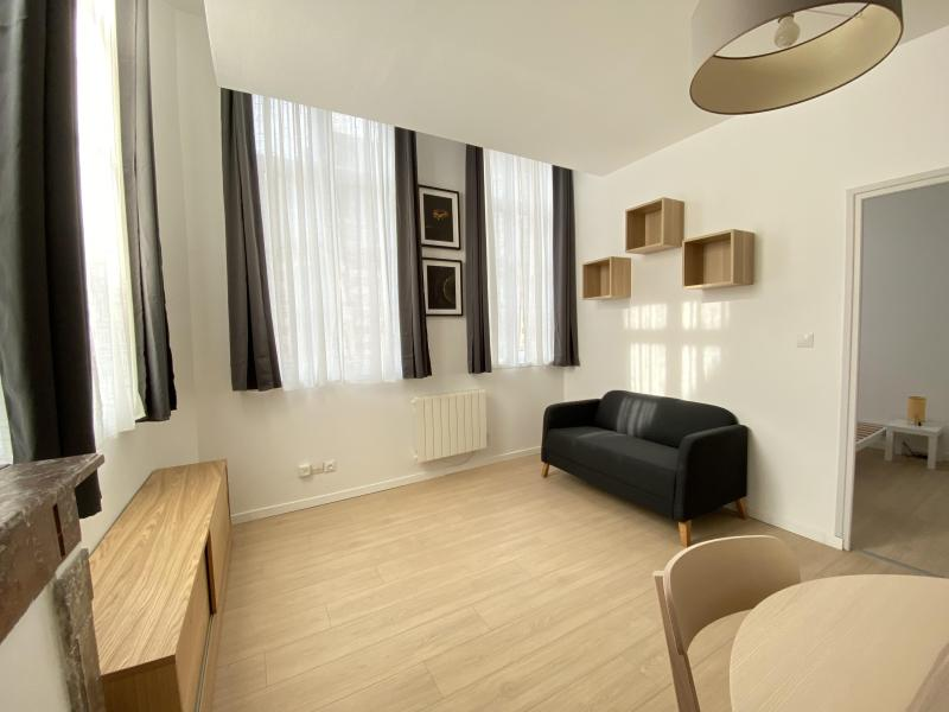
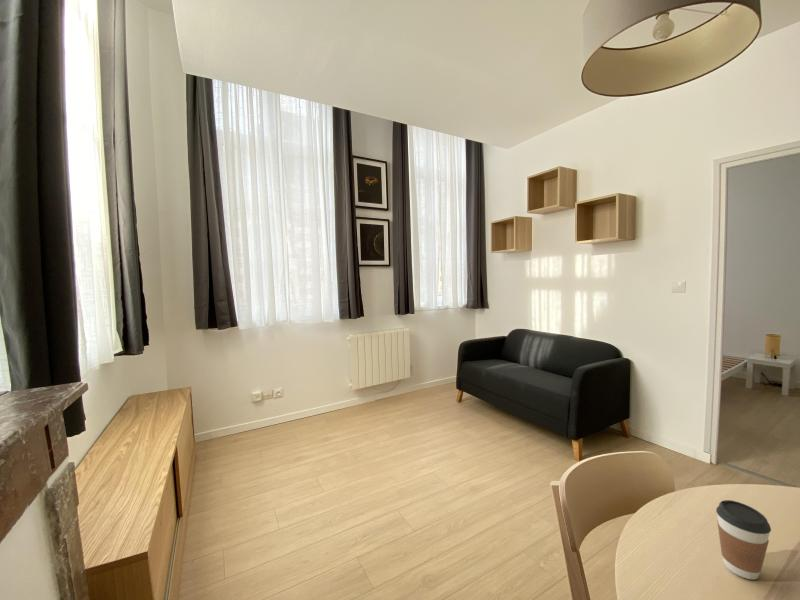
+ coffee cup [715,499,772,580]
